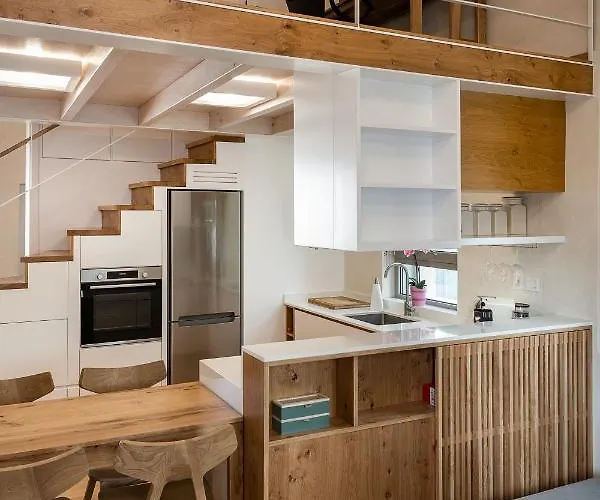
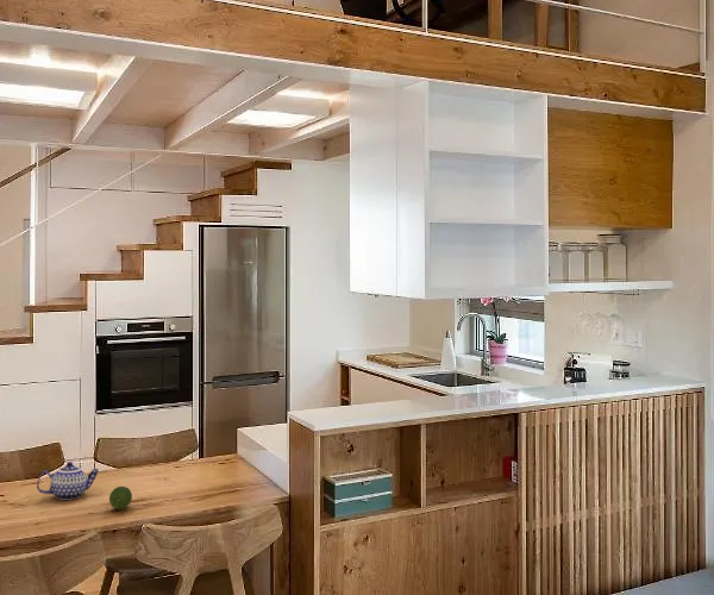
+ teapot [36,461,100,501]
+ fruit [108,486,133,511]
